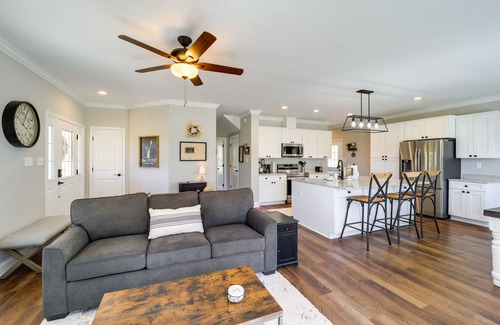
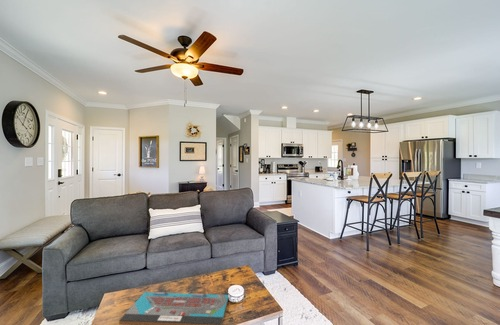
+ board game [118,291,229,325]
